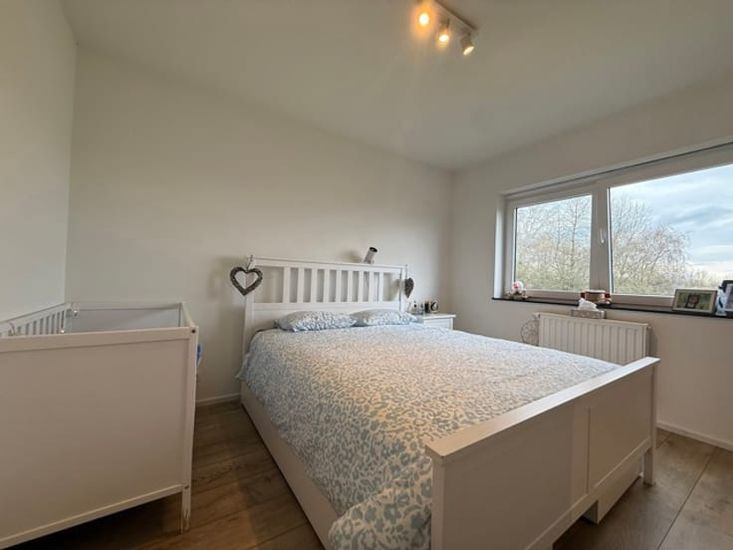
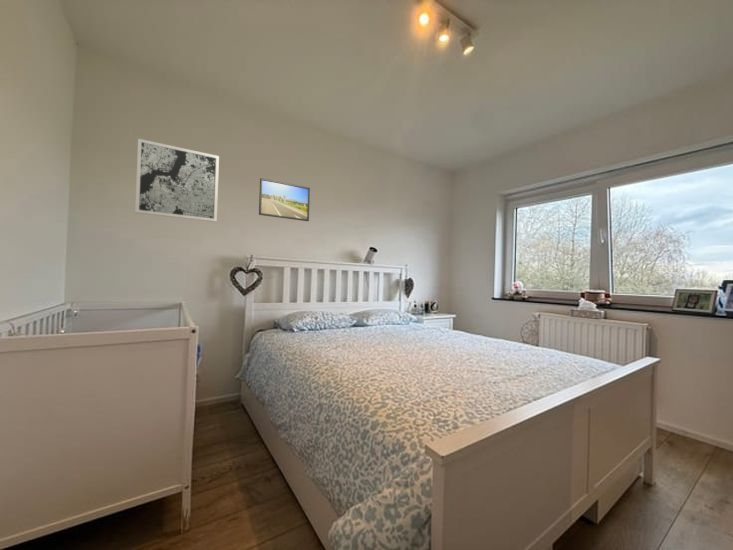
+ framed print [258,177,311,222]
+ wall art [134,138,220,223]
